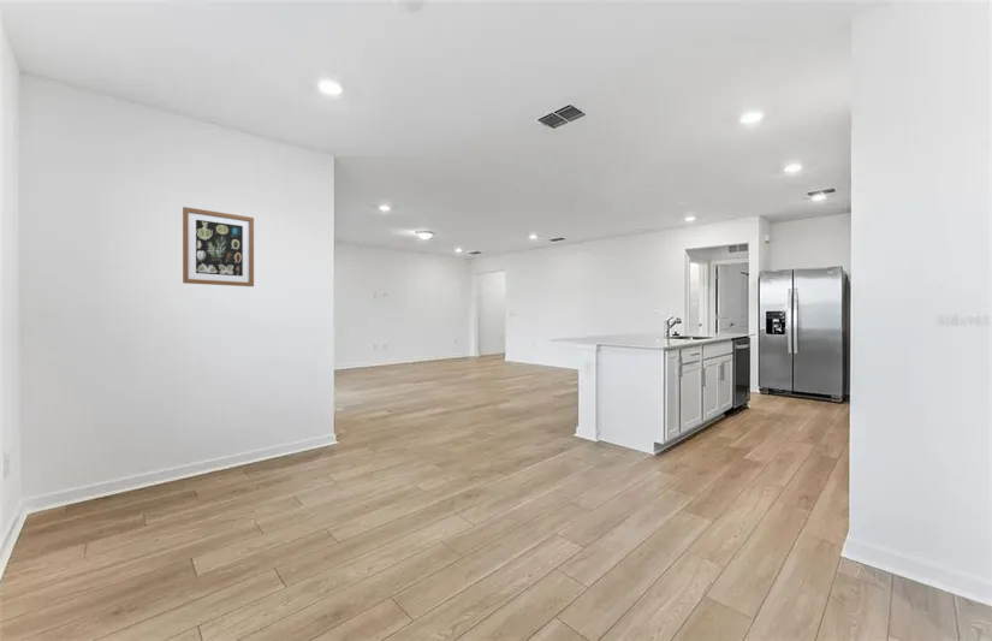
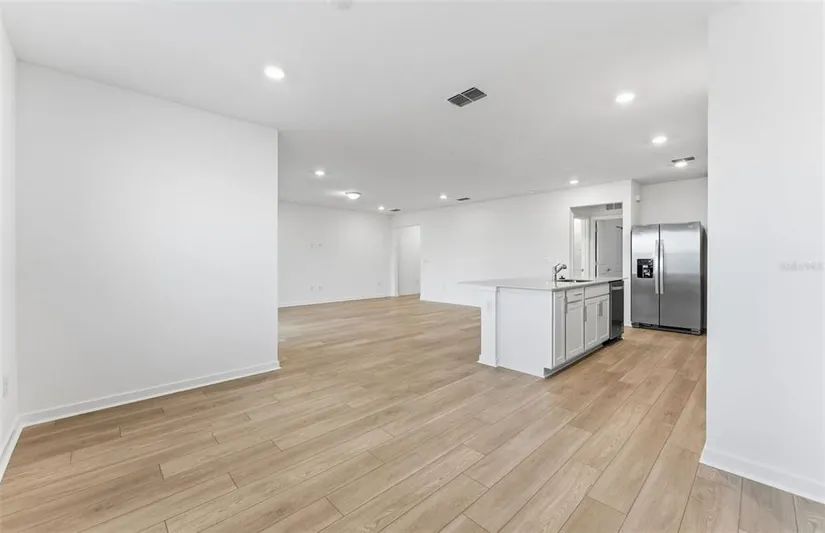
- wall art [182,206,255,287]
